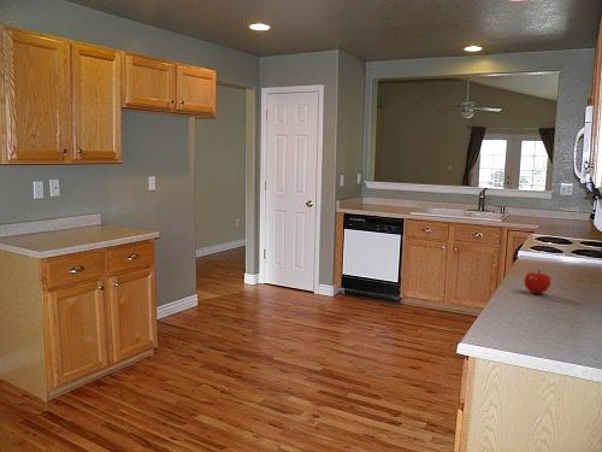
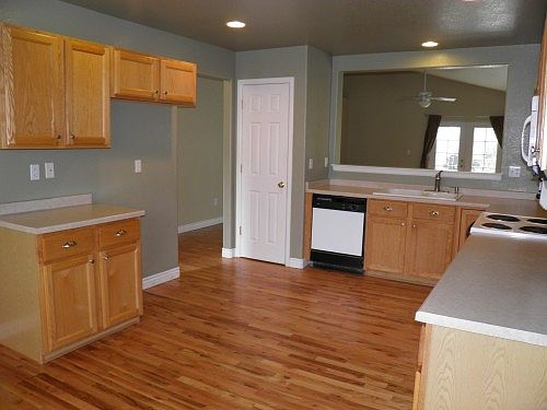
- fruit [523,269,551,294]
